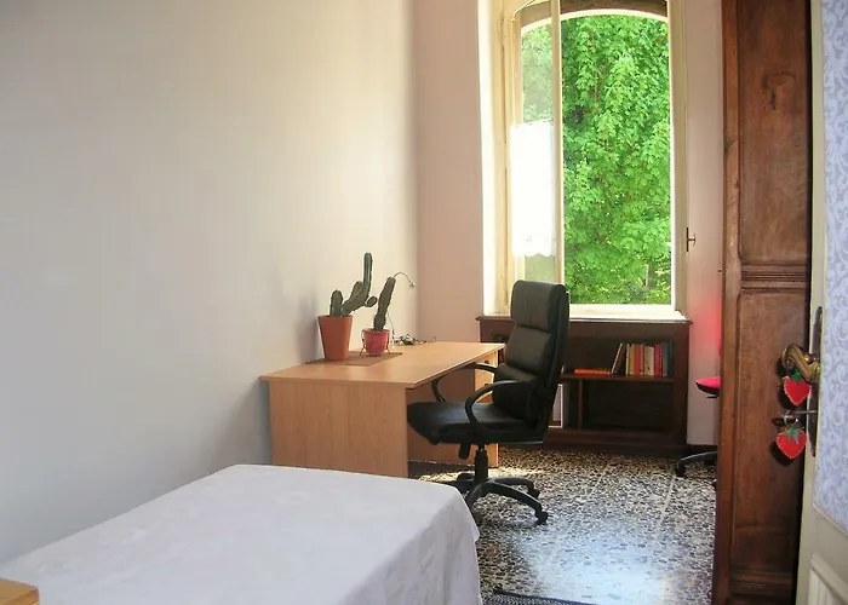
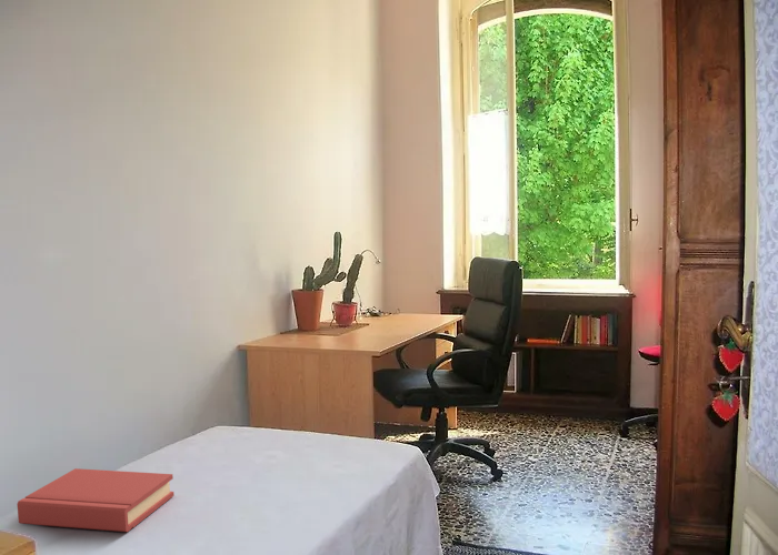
+ hardback book [16,467,176,533]
